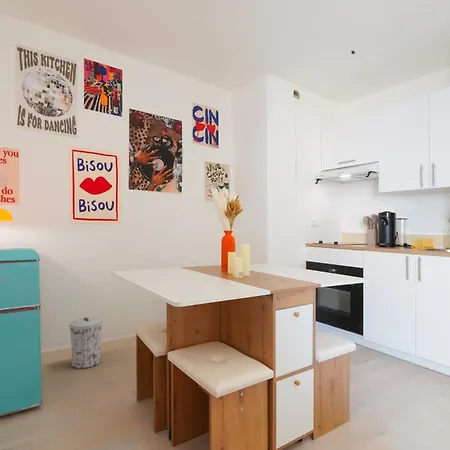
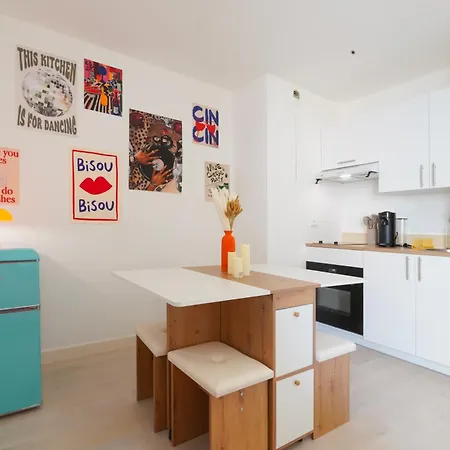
- trash can [68,316,103,369]
